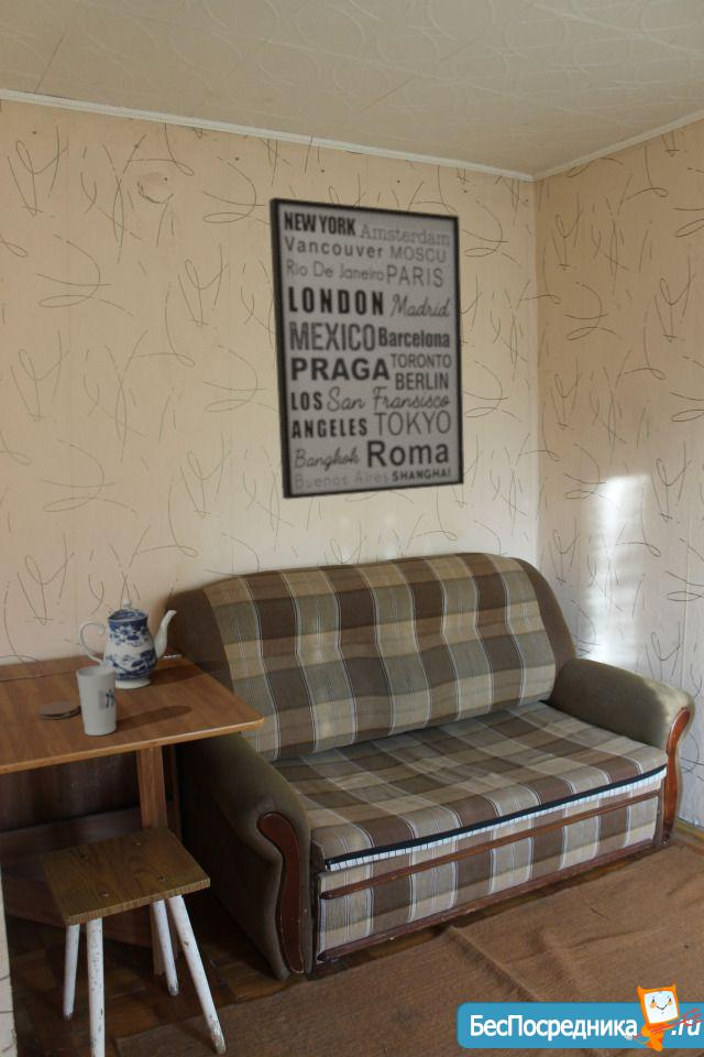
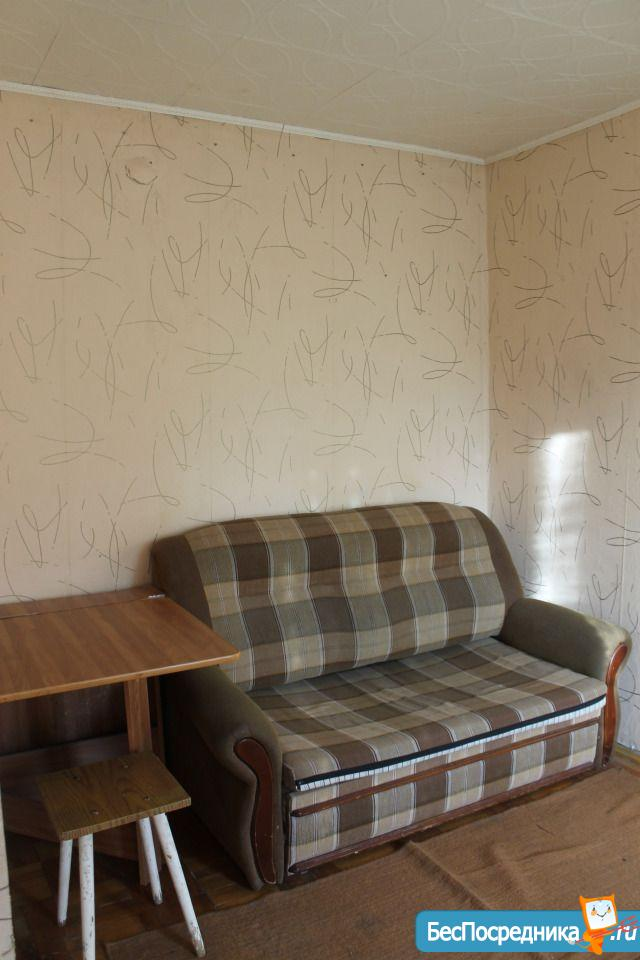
- teapot [77,597,177,690]
- cup [75,664,118,737]
- wall art [268,196,465,500]
- coaster [37,700,80,720]
